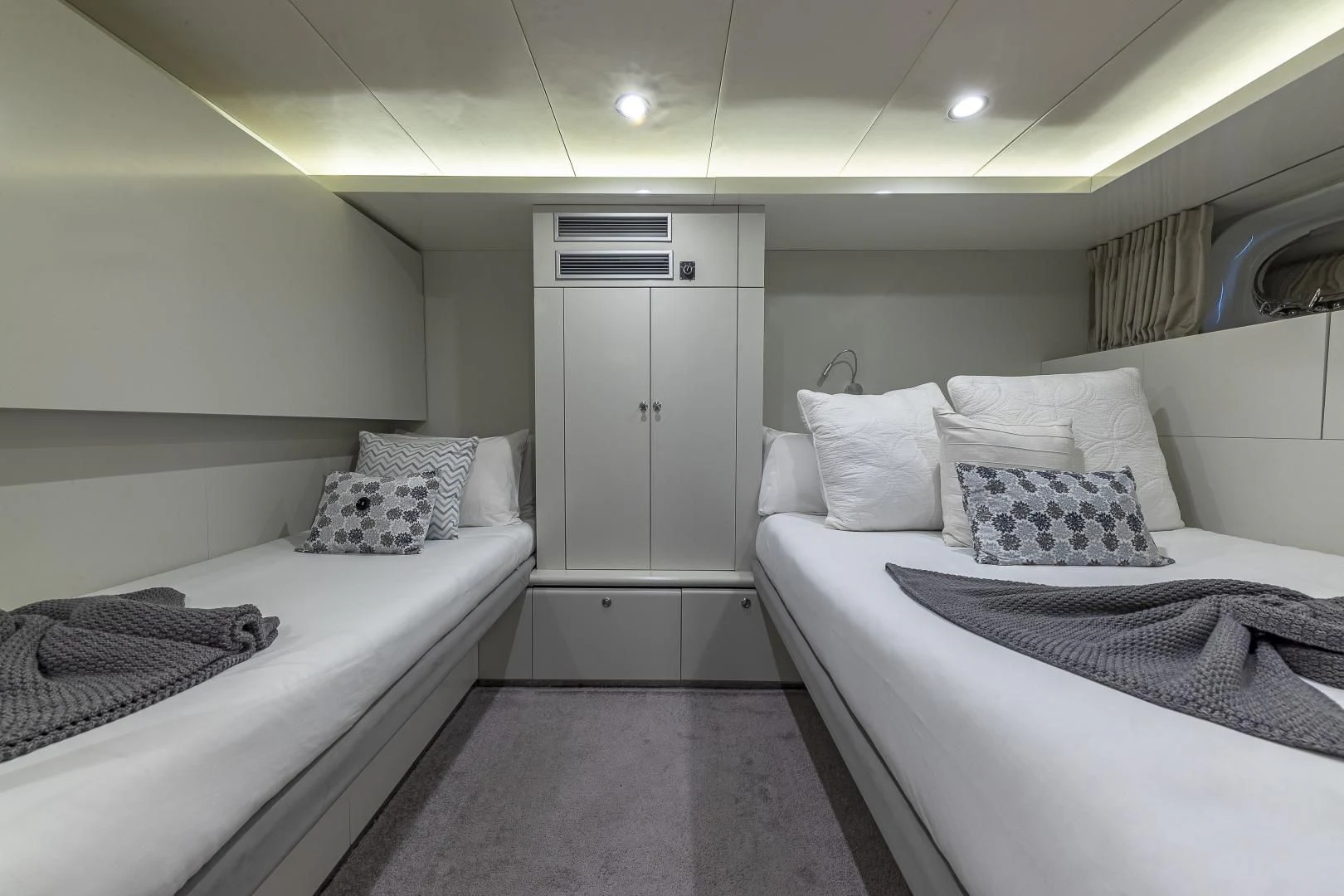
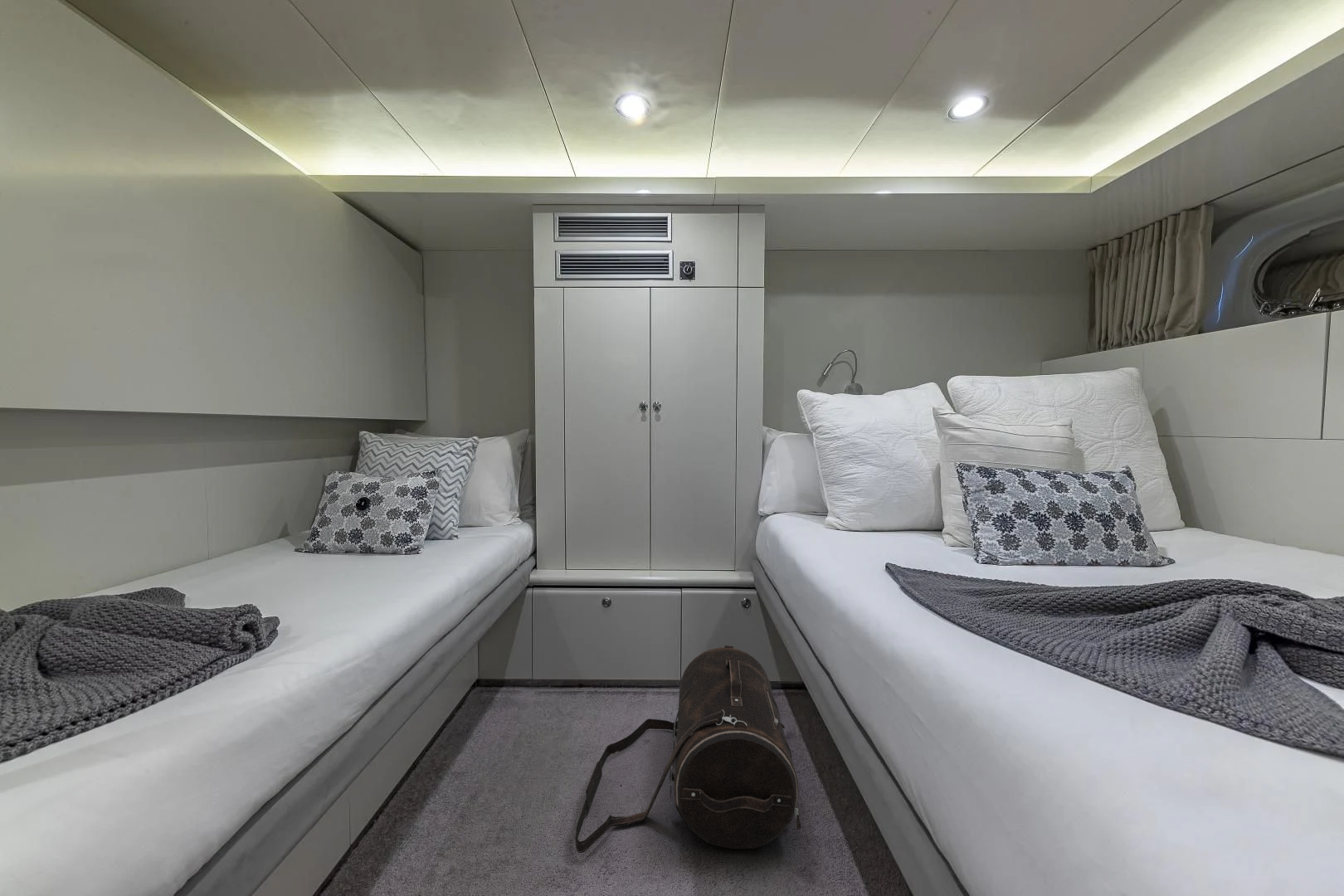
+ duffel bag [575,645,802,854]
